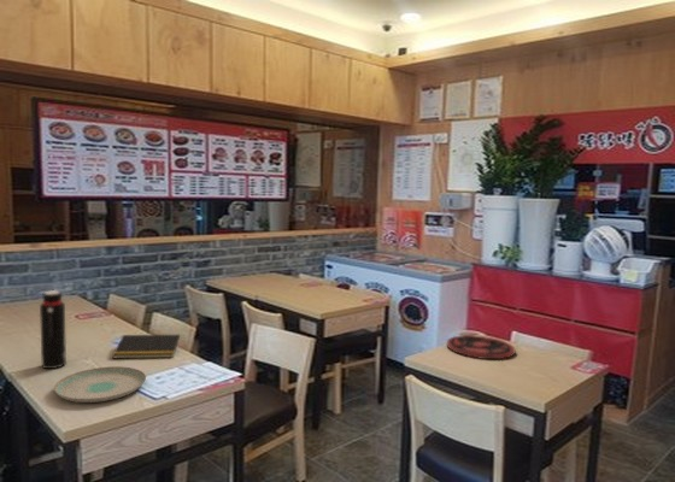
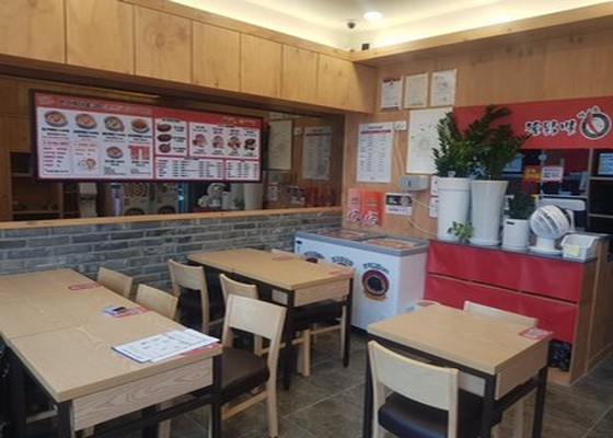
- water bottle [39,289,68,370]
- plate [53,365,147,404]
- plate [446,334,516,360]
- notepad [111,334,181,359]
